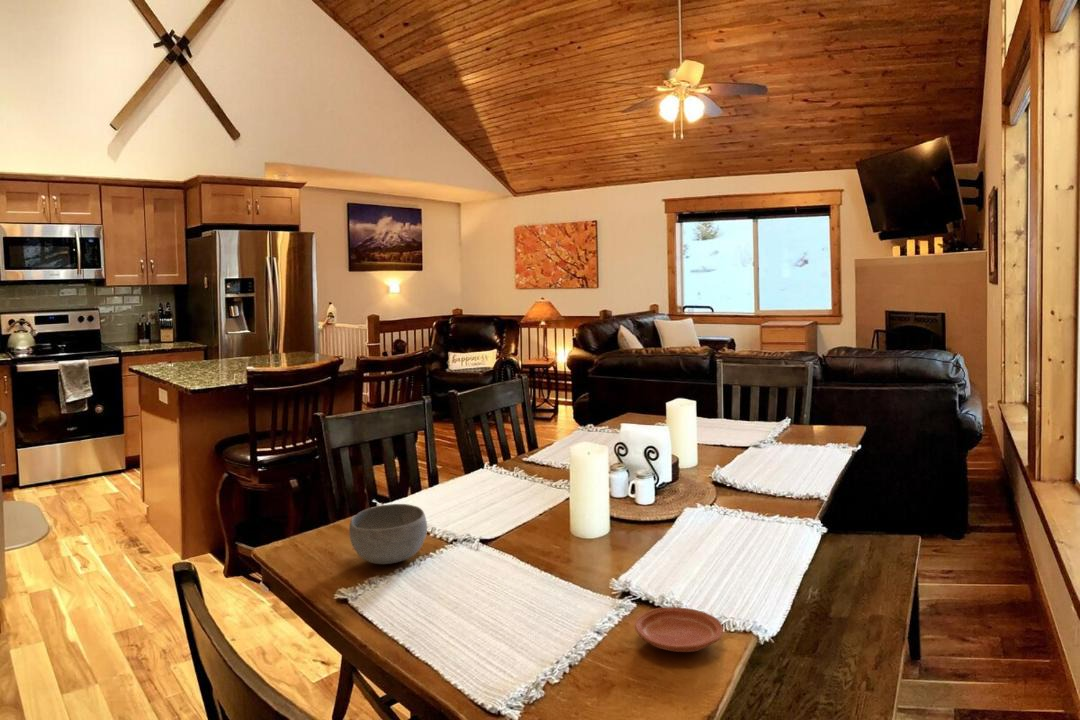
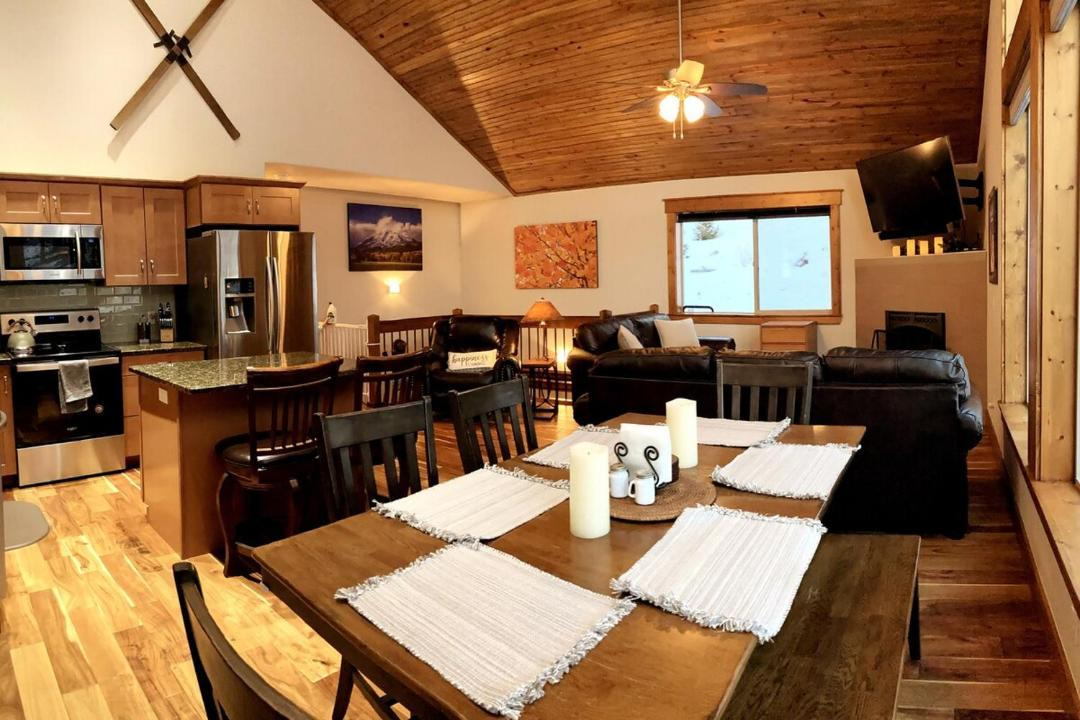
- bowl [348,503,428,565]
- plate [634,606,724,653]
